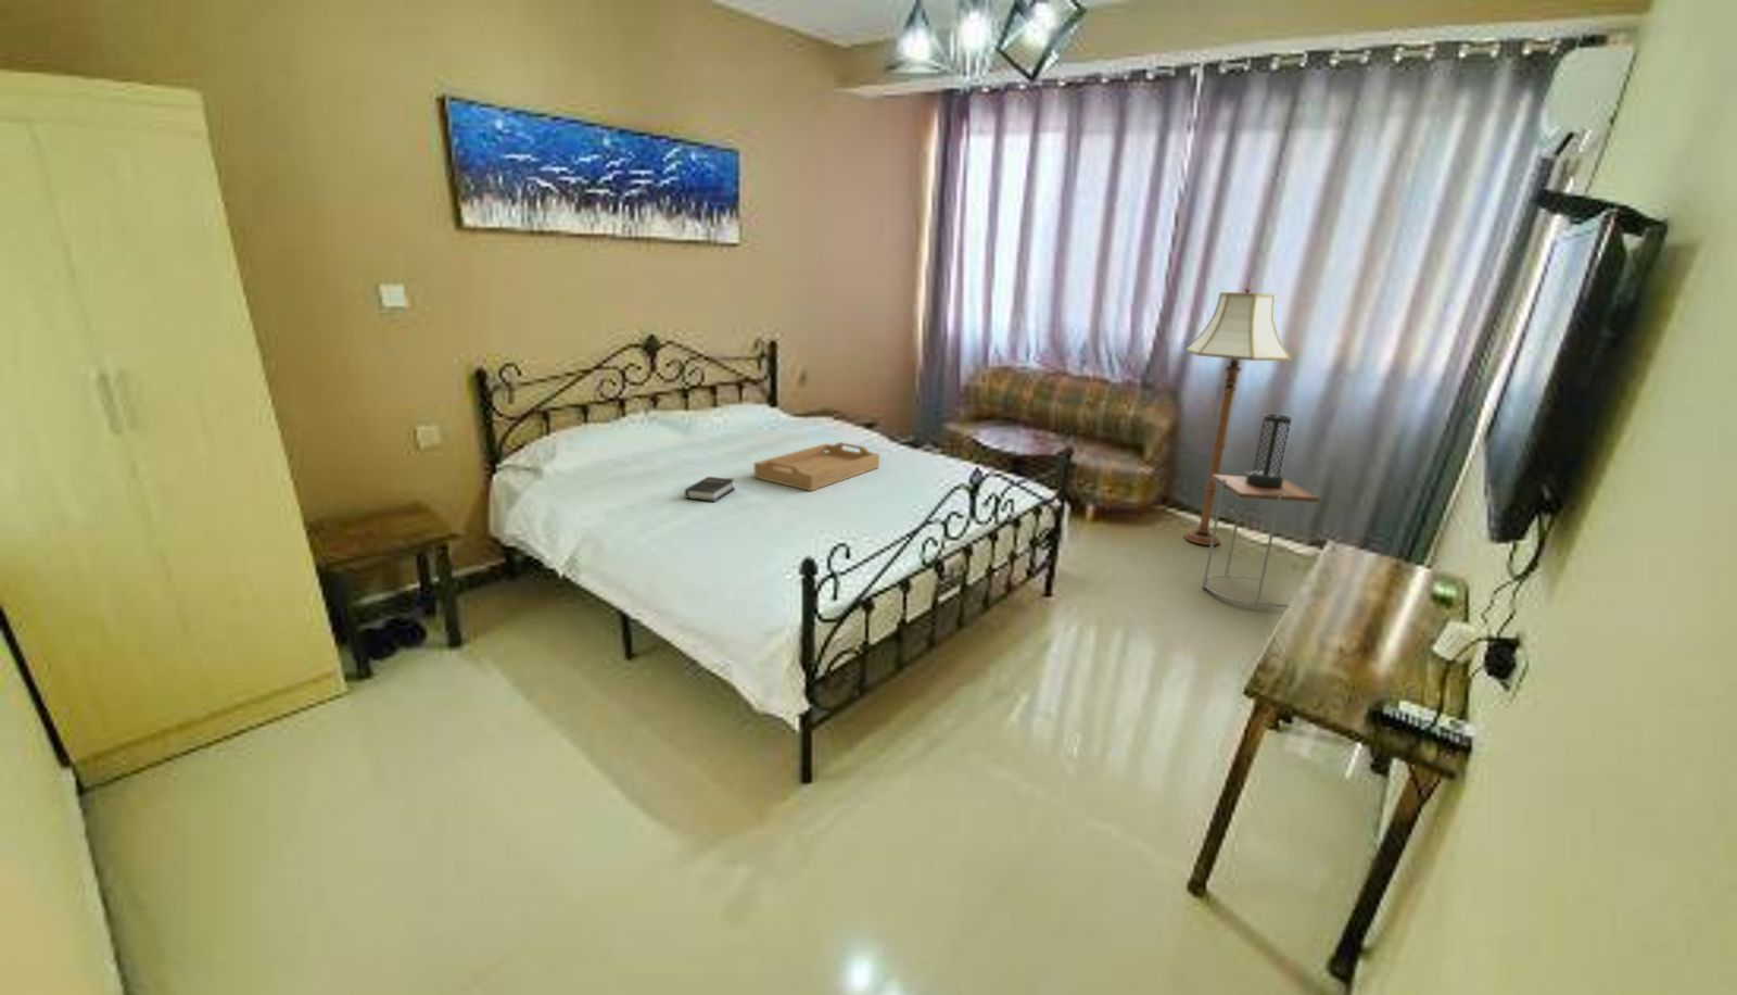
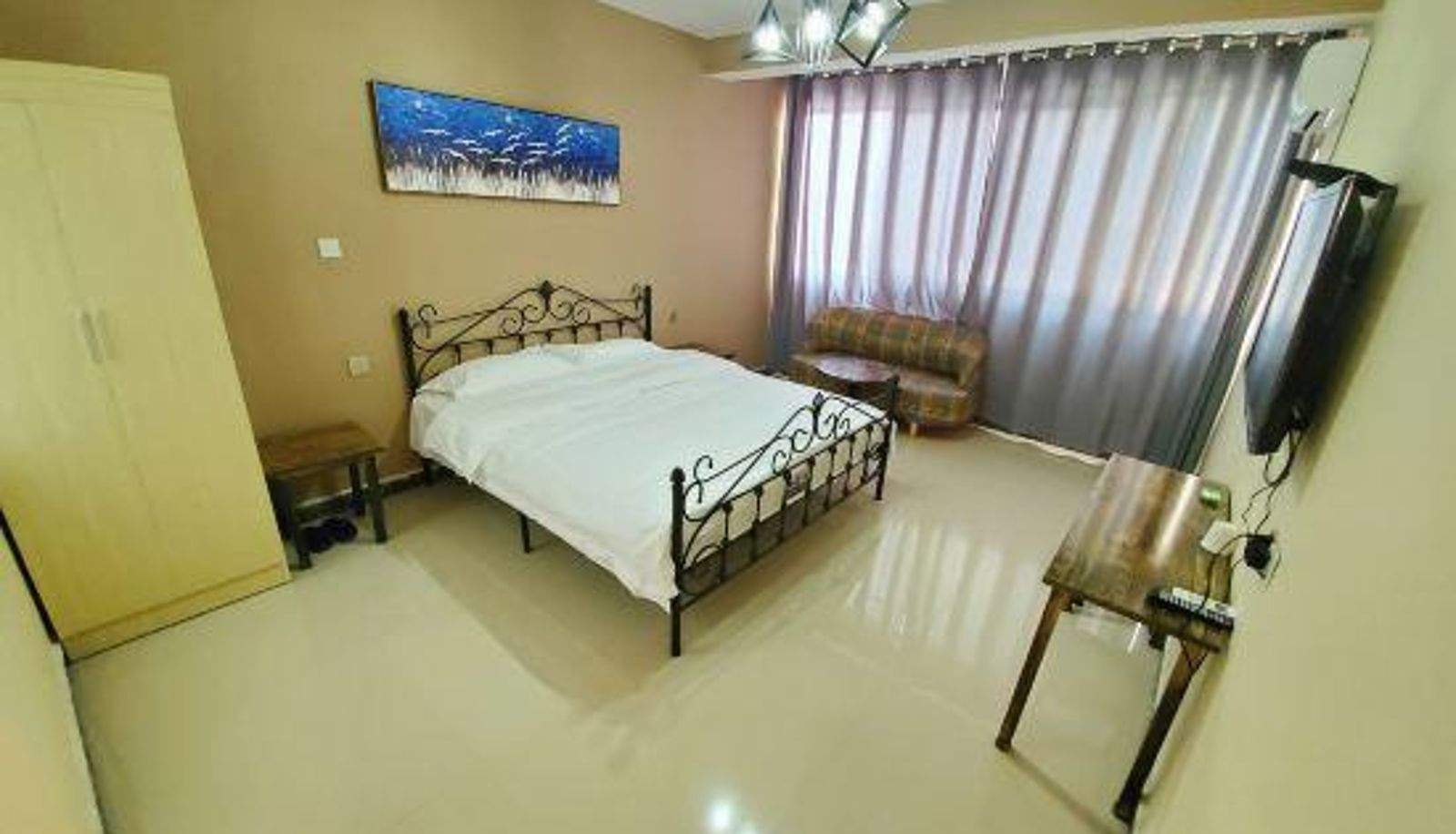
- vase [1247,413,1293,489]
- serving tray [754,441,880,492]
- side table [1200,470,1321,608]
- hardback book [684,476,736,503]
- floor lamp [1183,283,1292,546]
